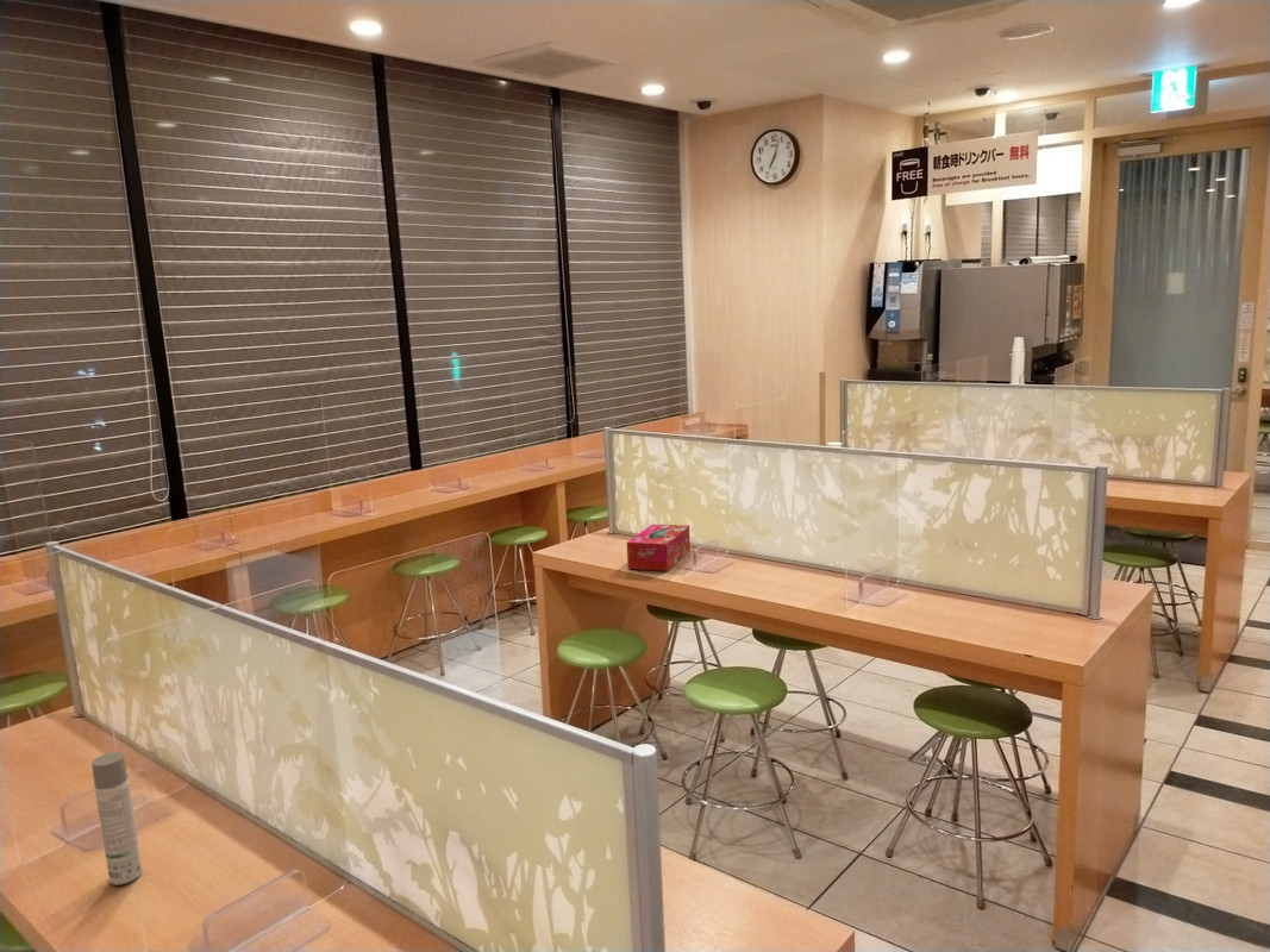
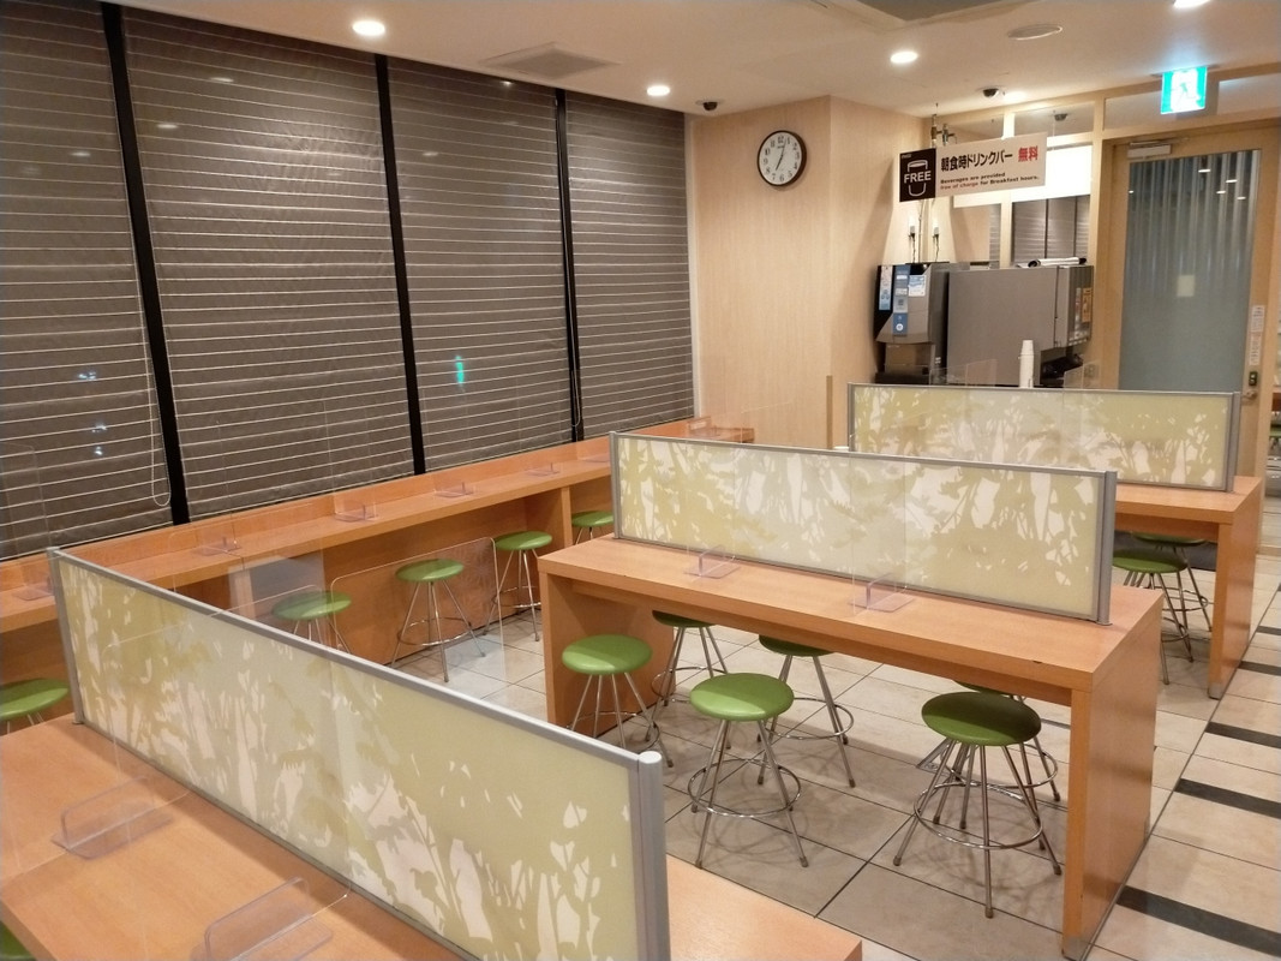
- tissue box [626,522,692,572]
- spray bottle [90,751,143,887]
